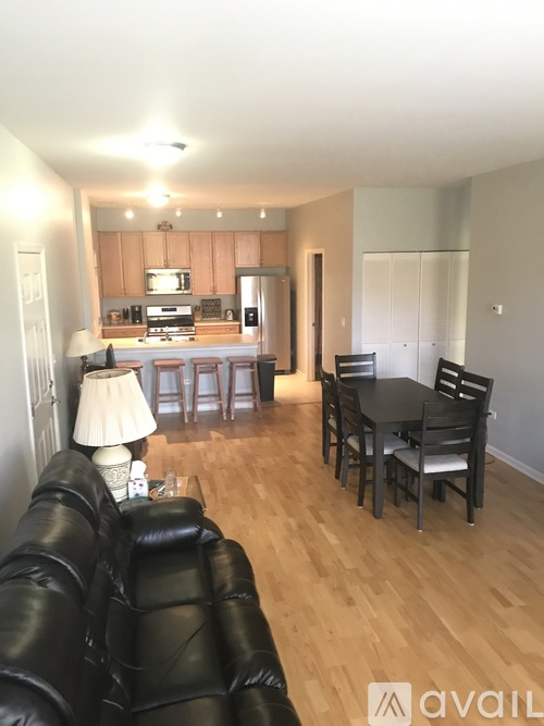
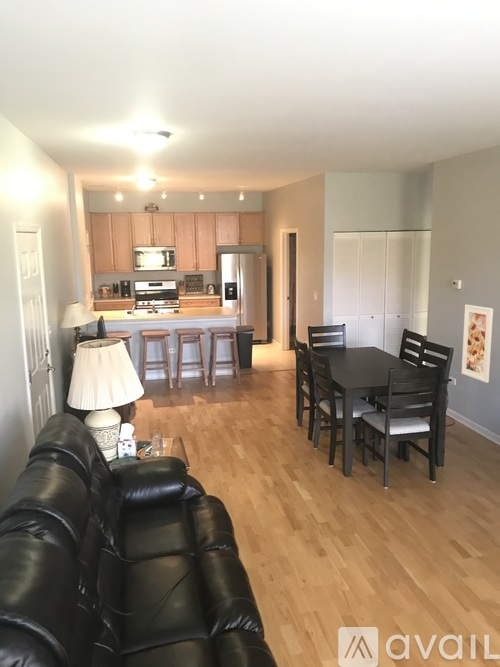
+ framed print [461,304,494,384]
